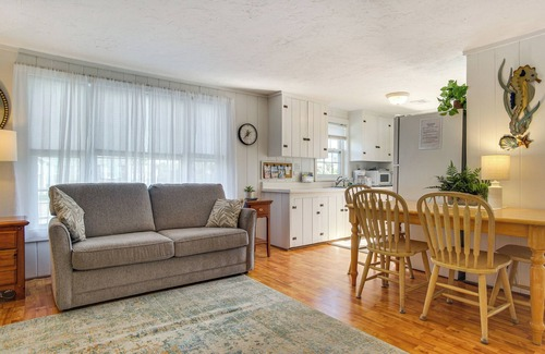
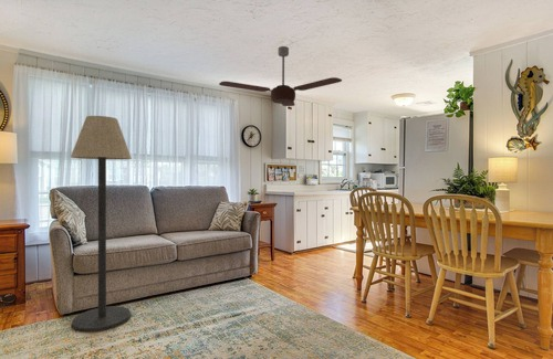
+ floor lamp [70,115,133,332]
+ ceiling fan [218,45,343,107]
